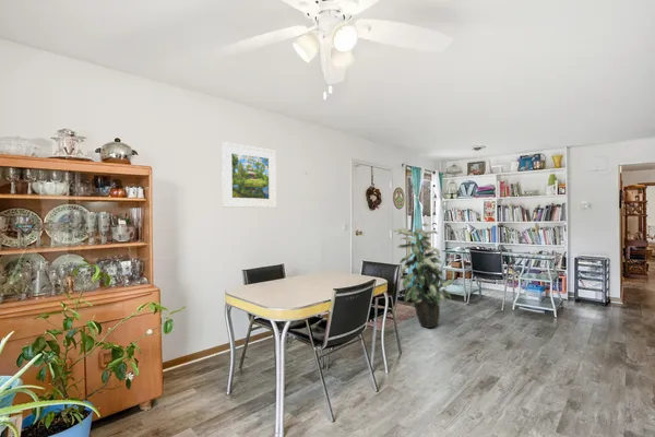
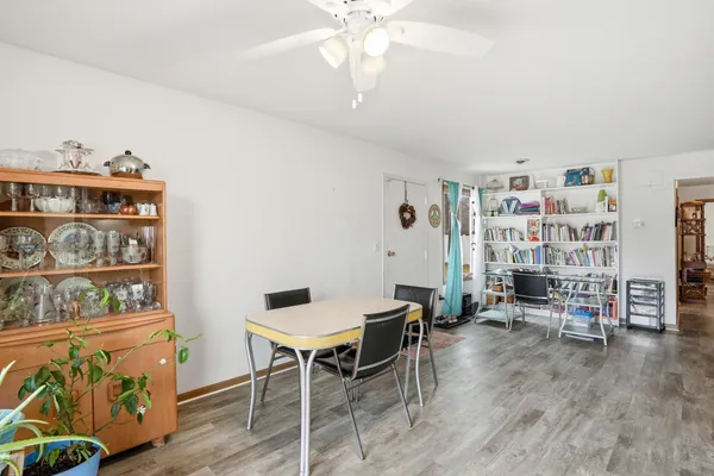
- indoor plant [393,222,455,329]
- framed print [221,141,277,209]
